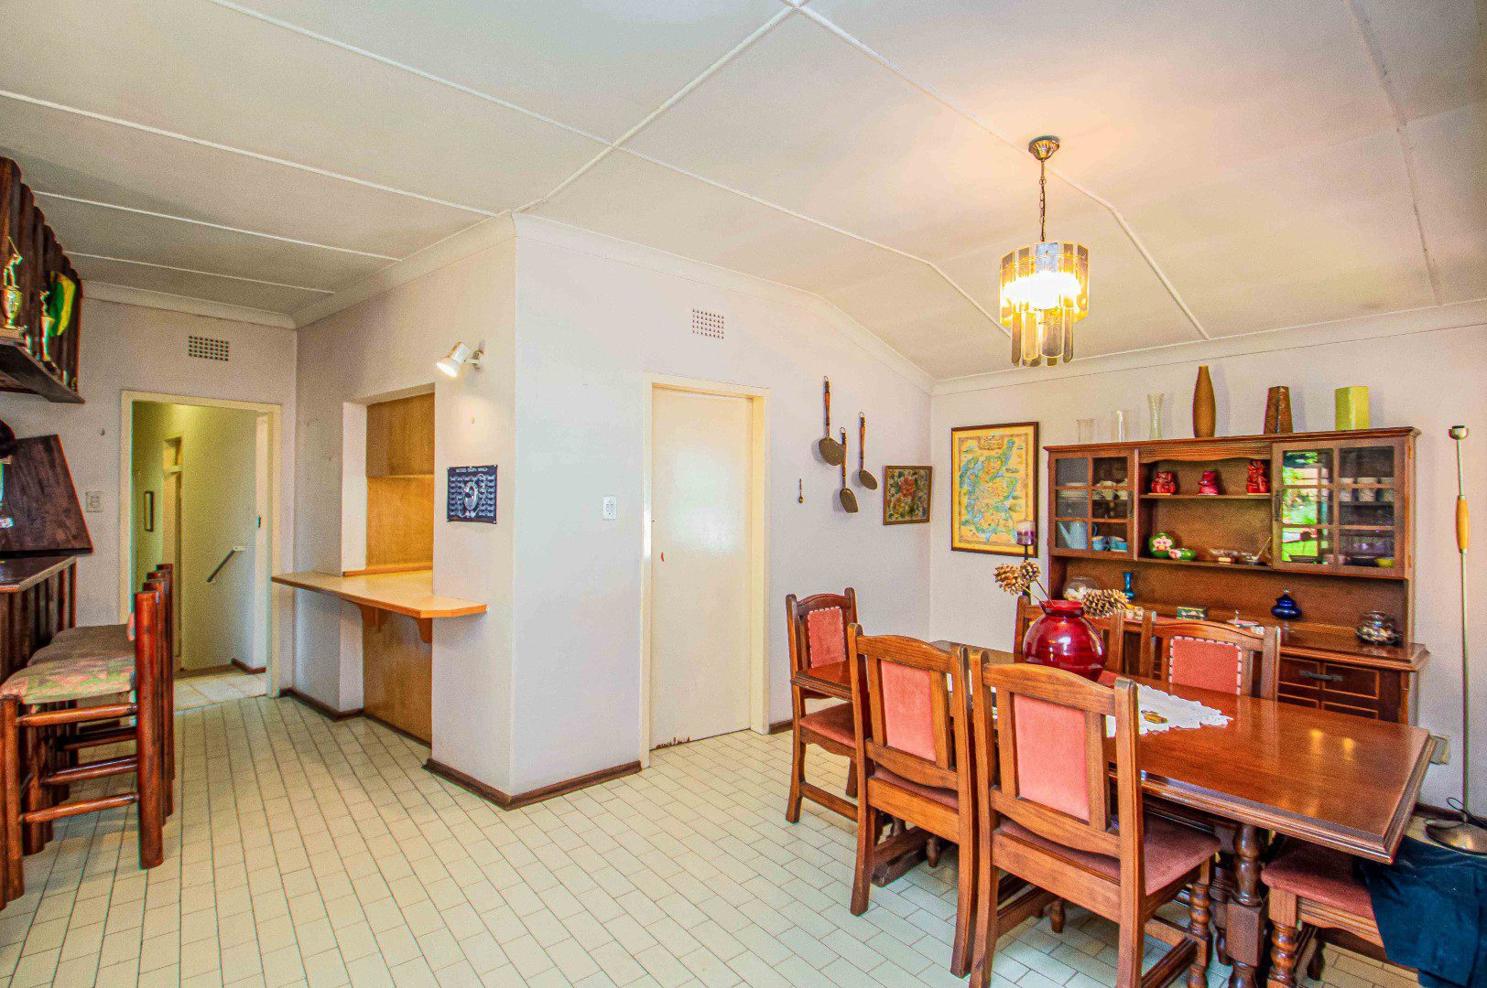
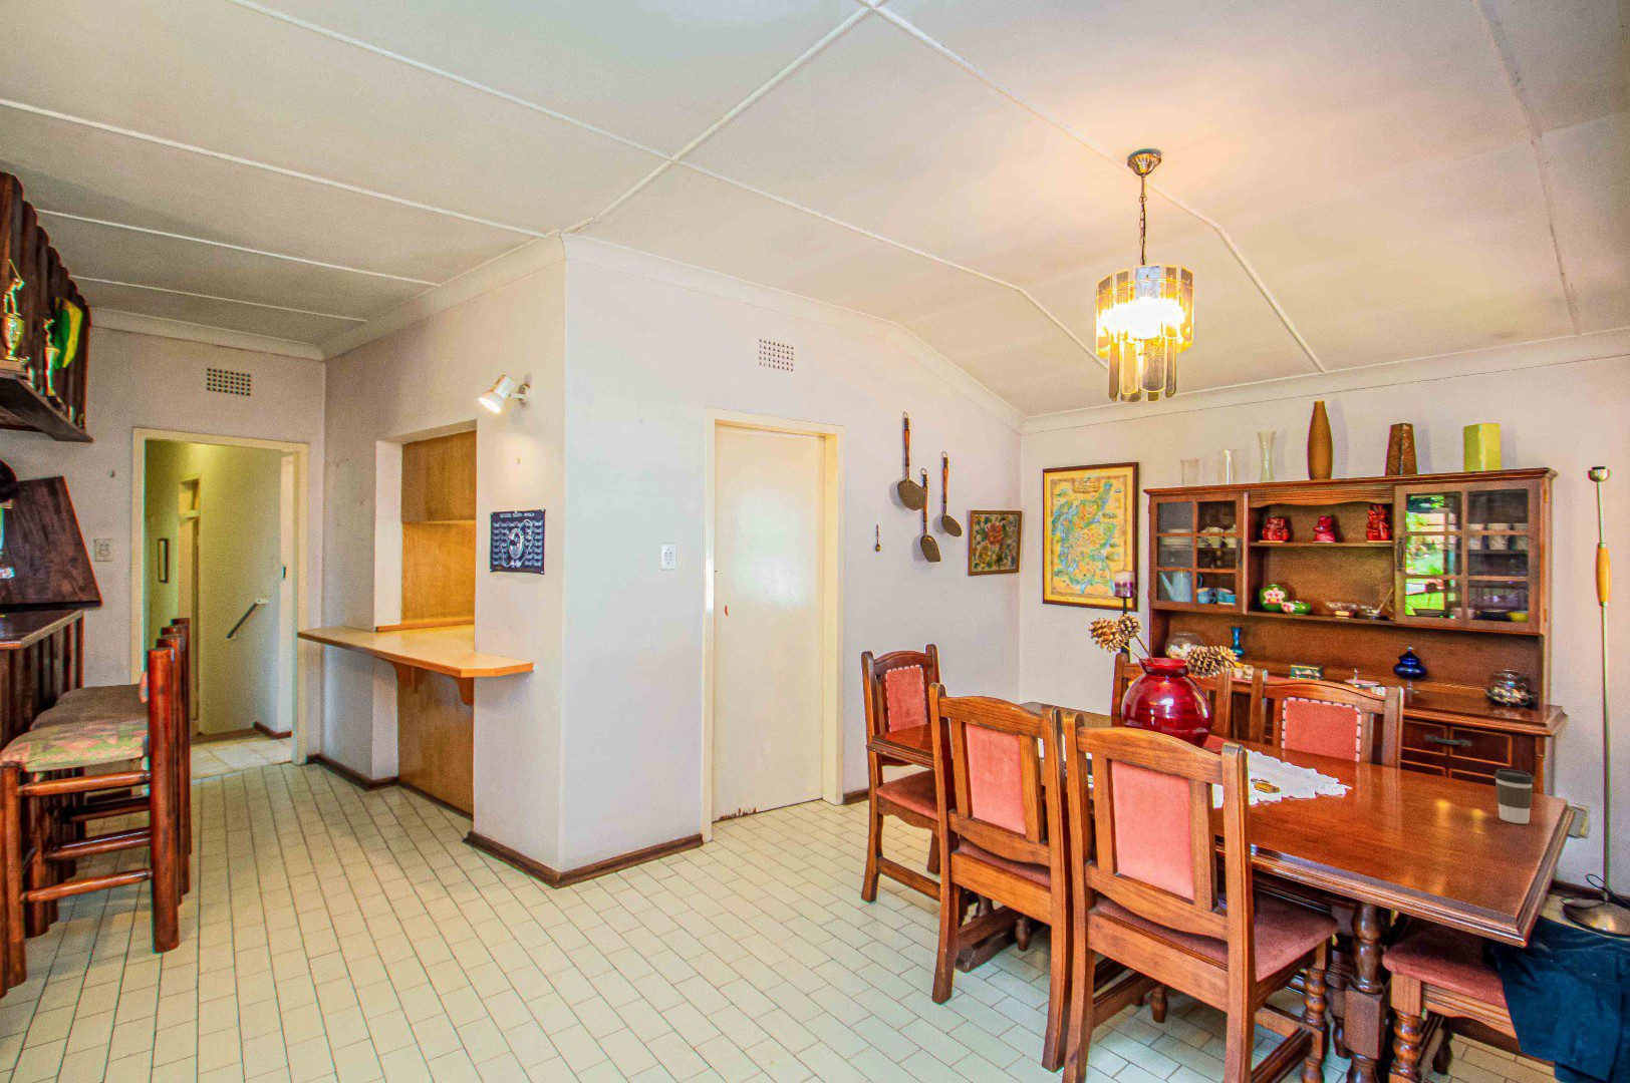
+ coffee cup [1493,768,1534,824]
